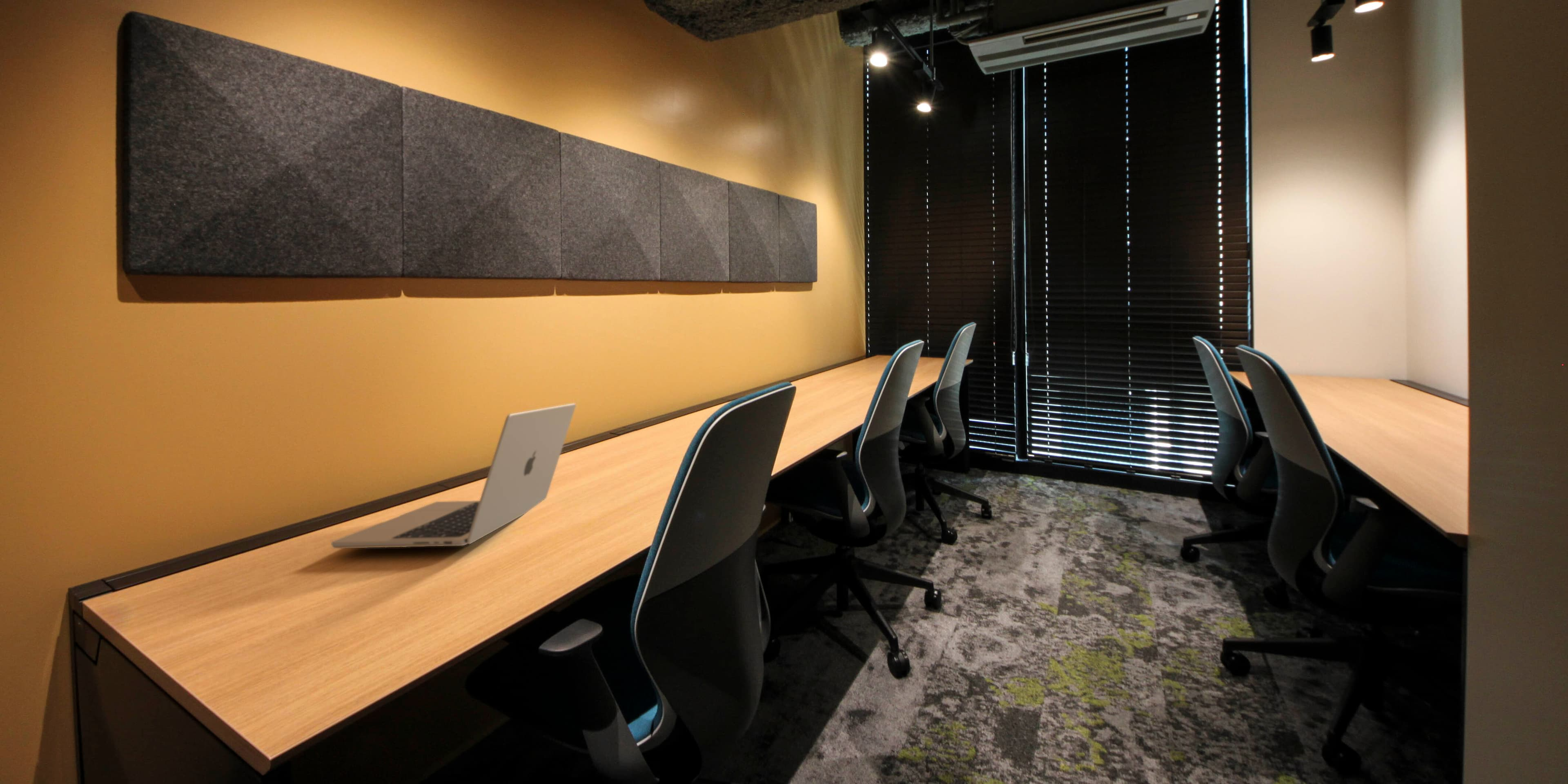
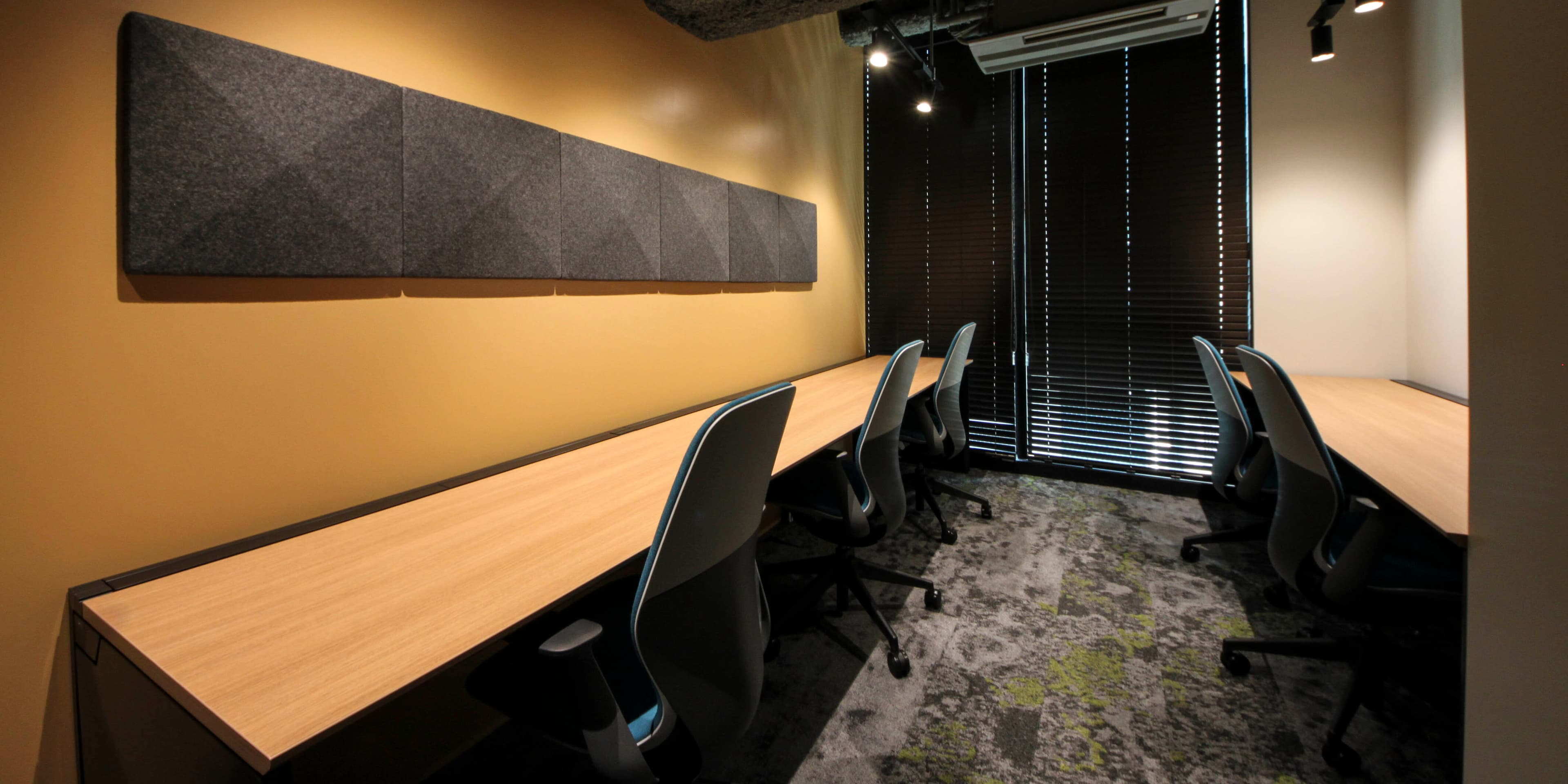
- laptop [331,403,576,549]
